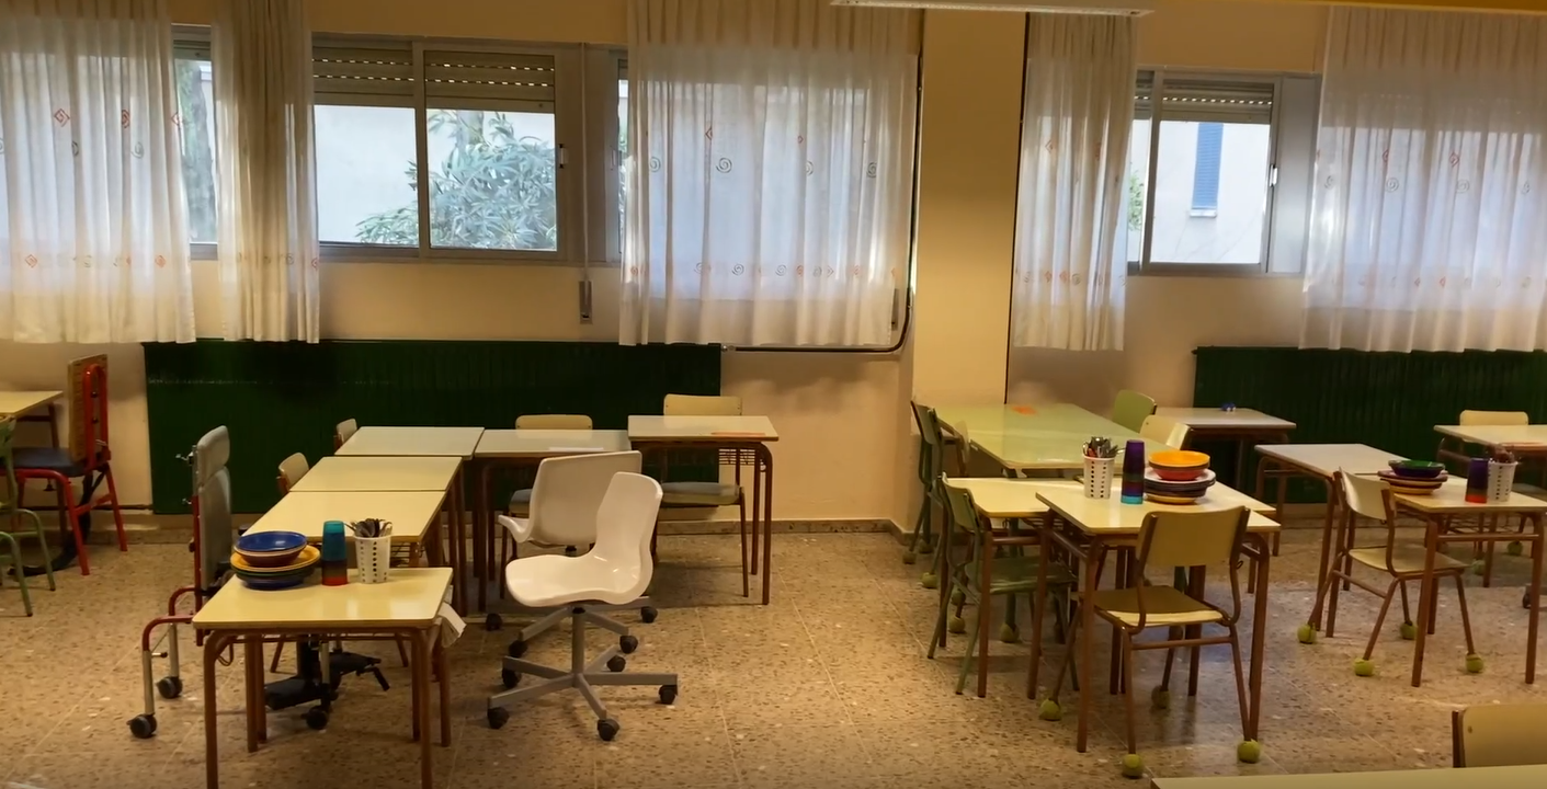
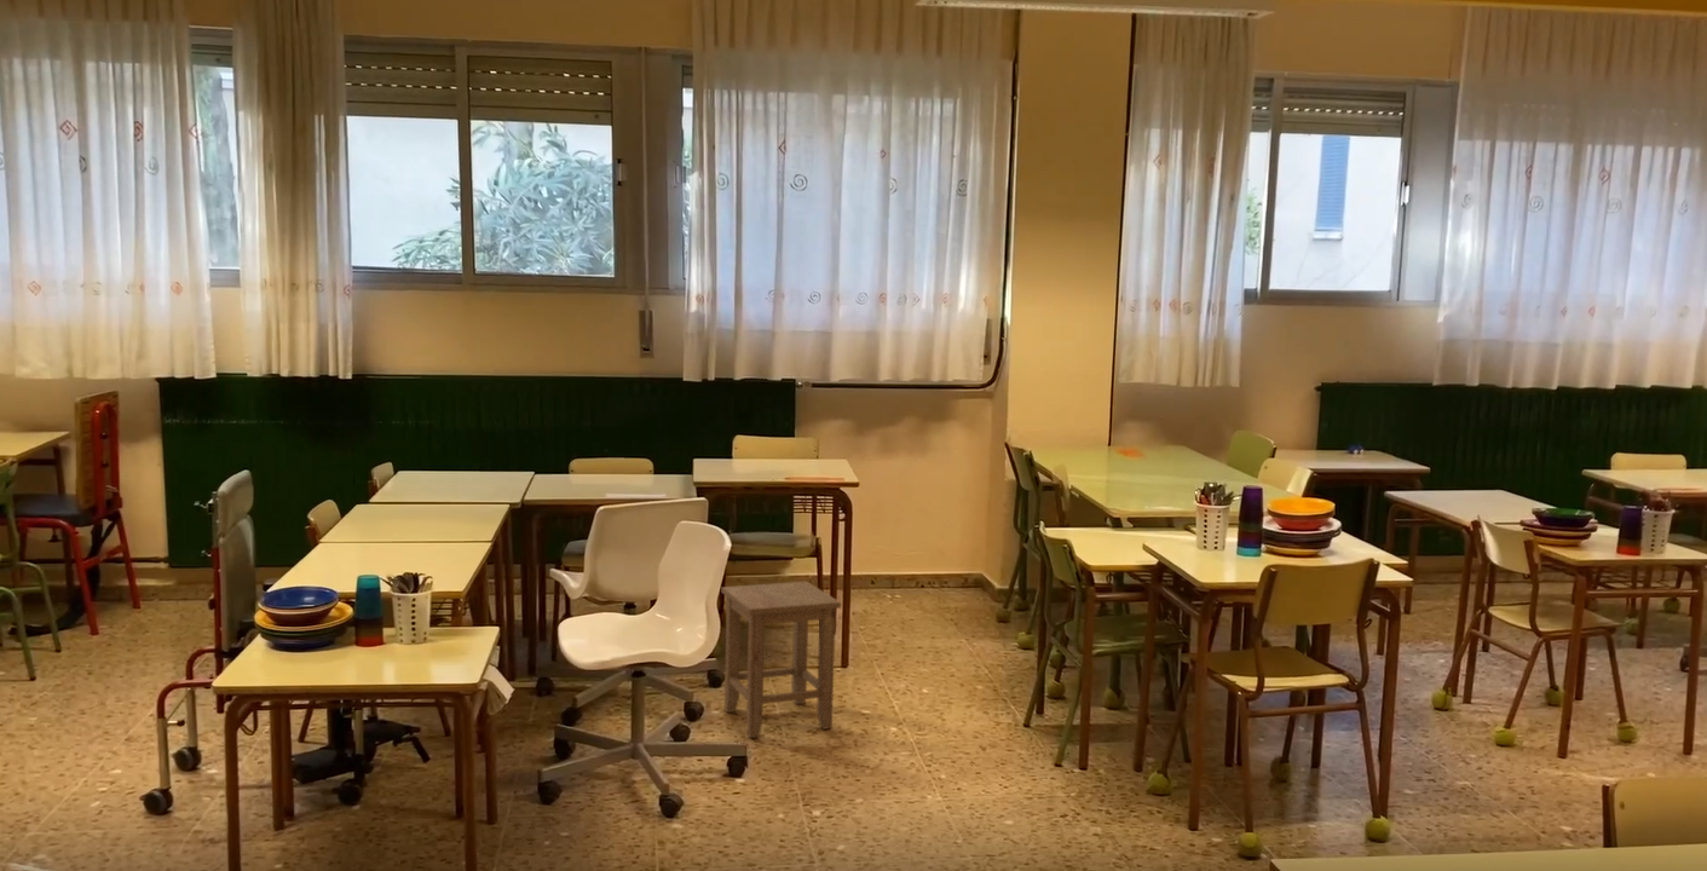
+ stool [720,581,842,739]
